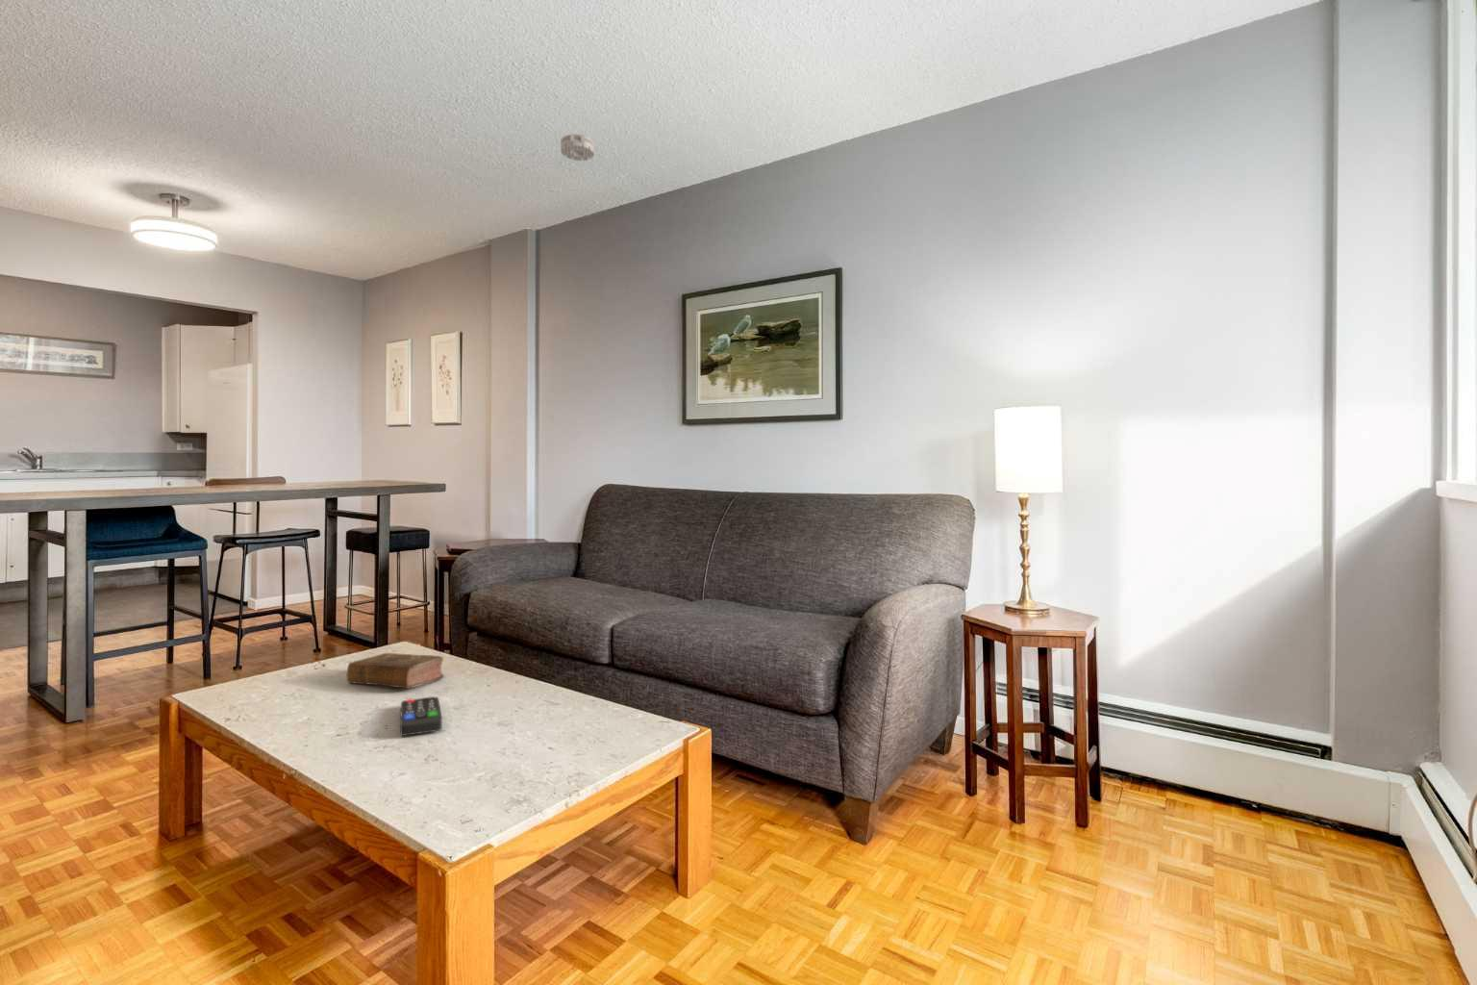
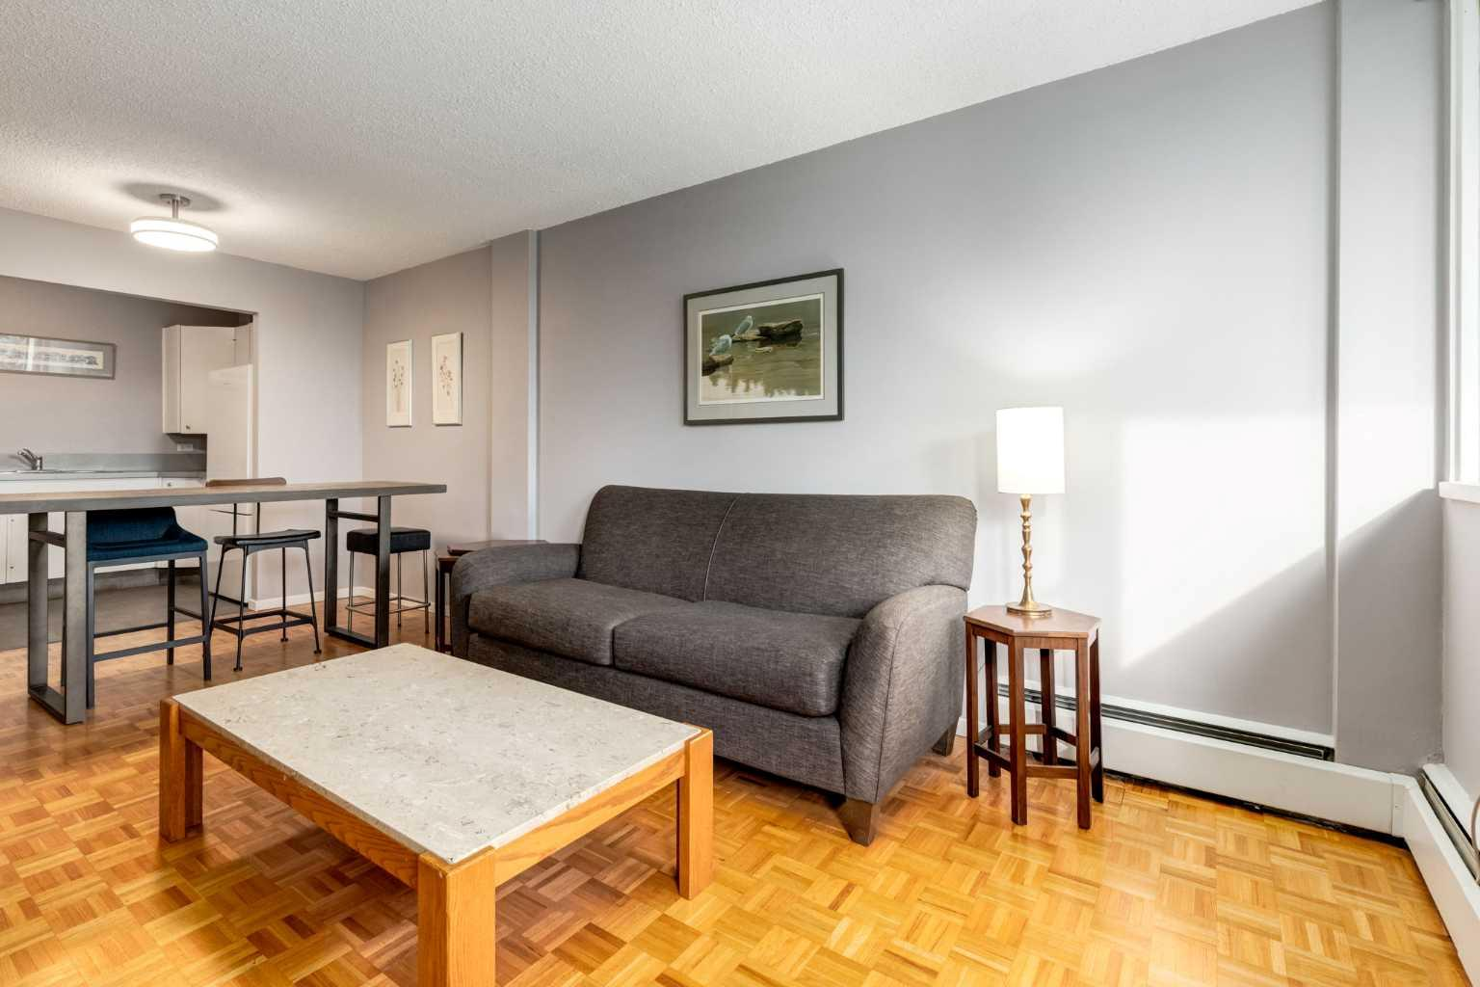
- smoke detector [559,133,596,162]
- book [346,652,445,689]
- remote control [399,696,443,737]
